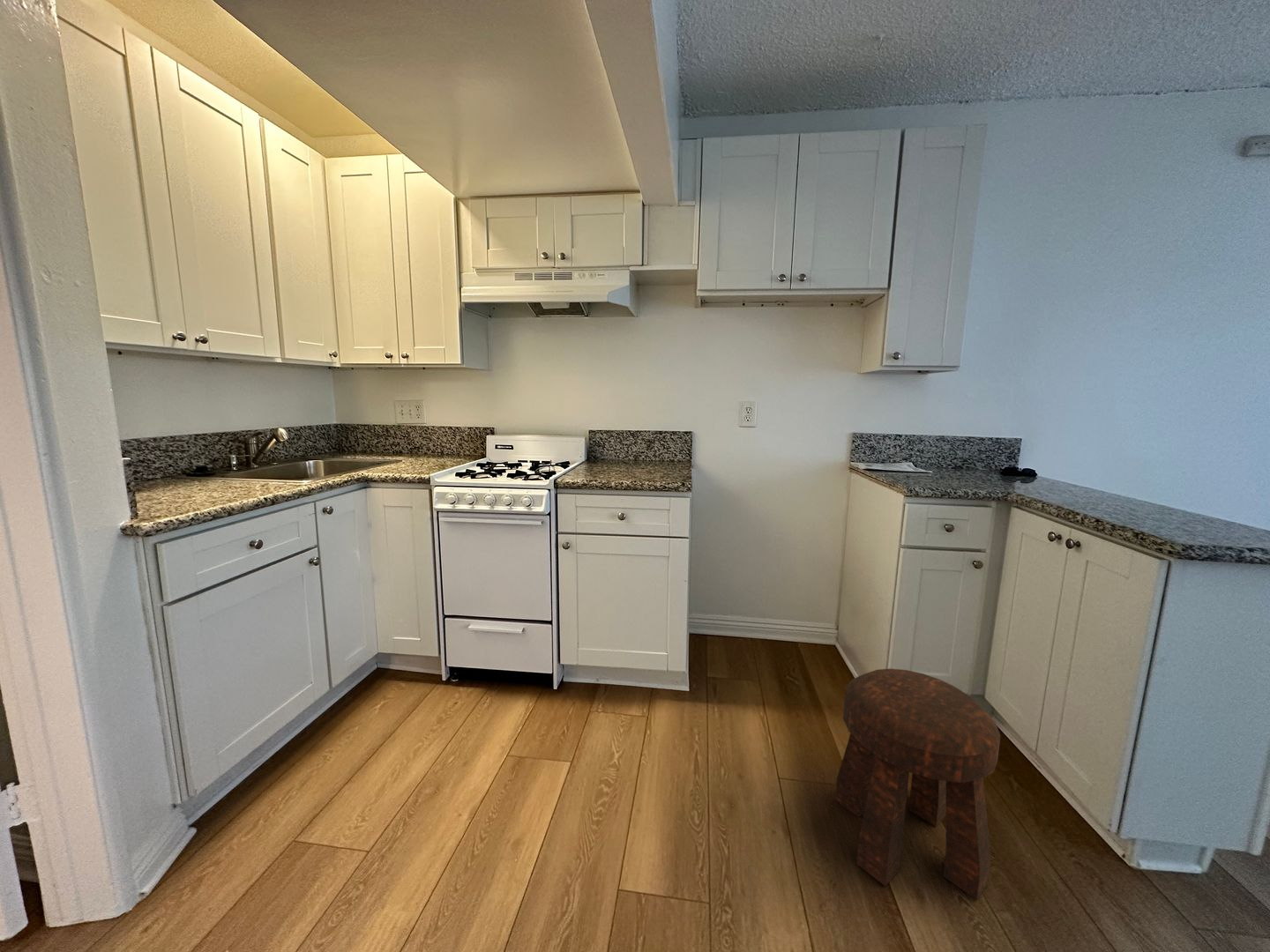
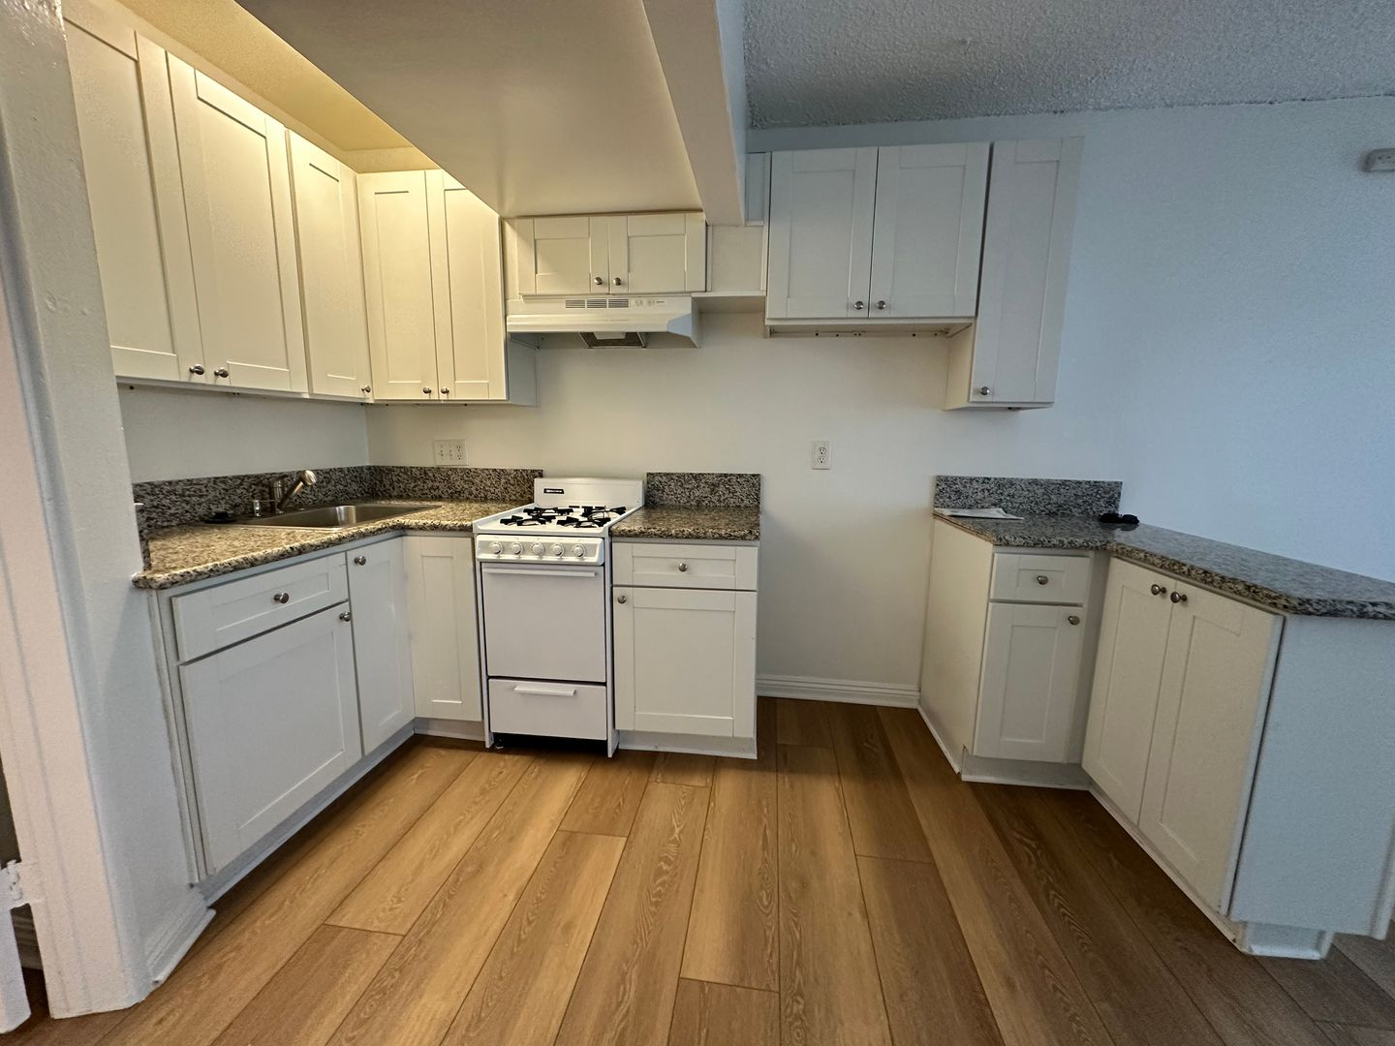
- stool [834,667,1001,901]
